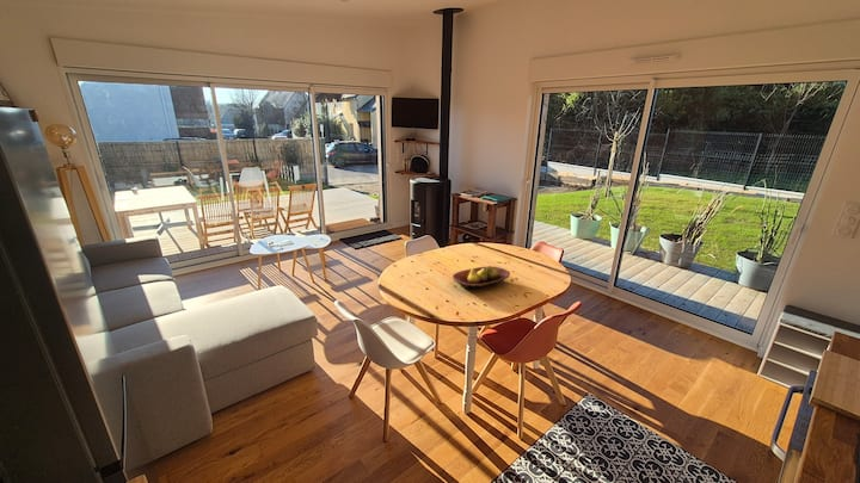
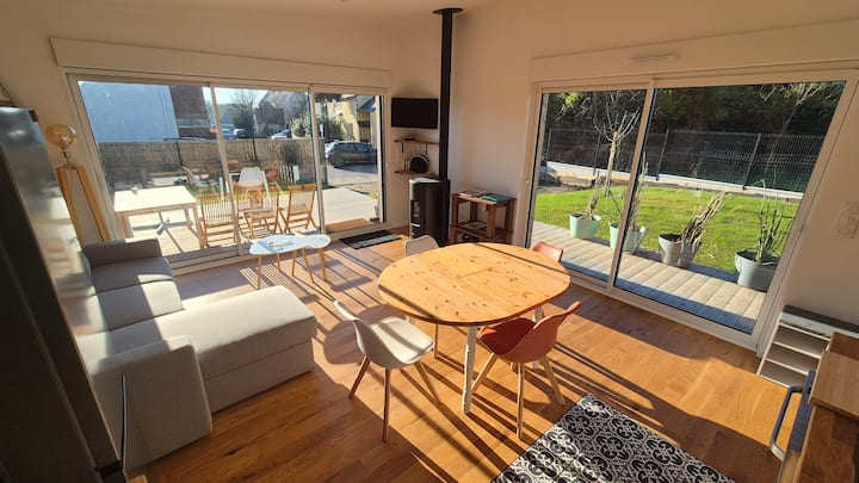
- fruit bowl [452,265,511,290]
